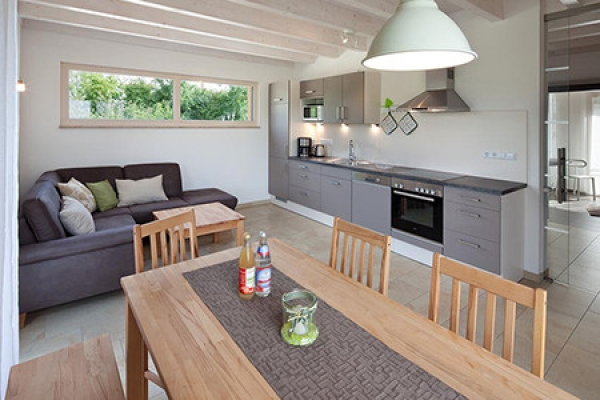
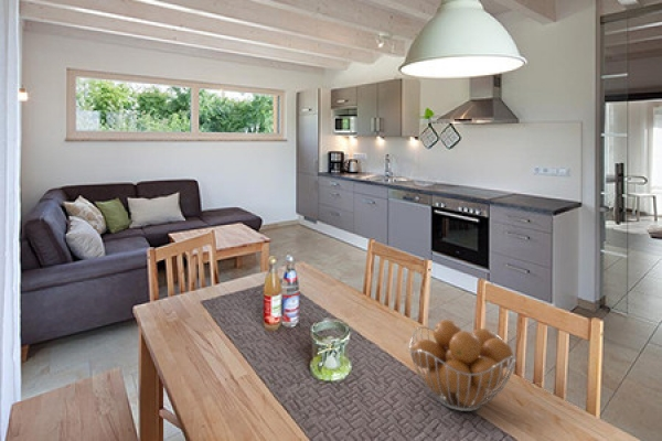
+ fruit basket [408,319,517,412]
